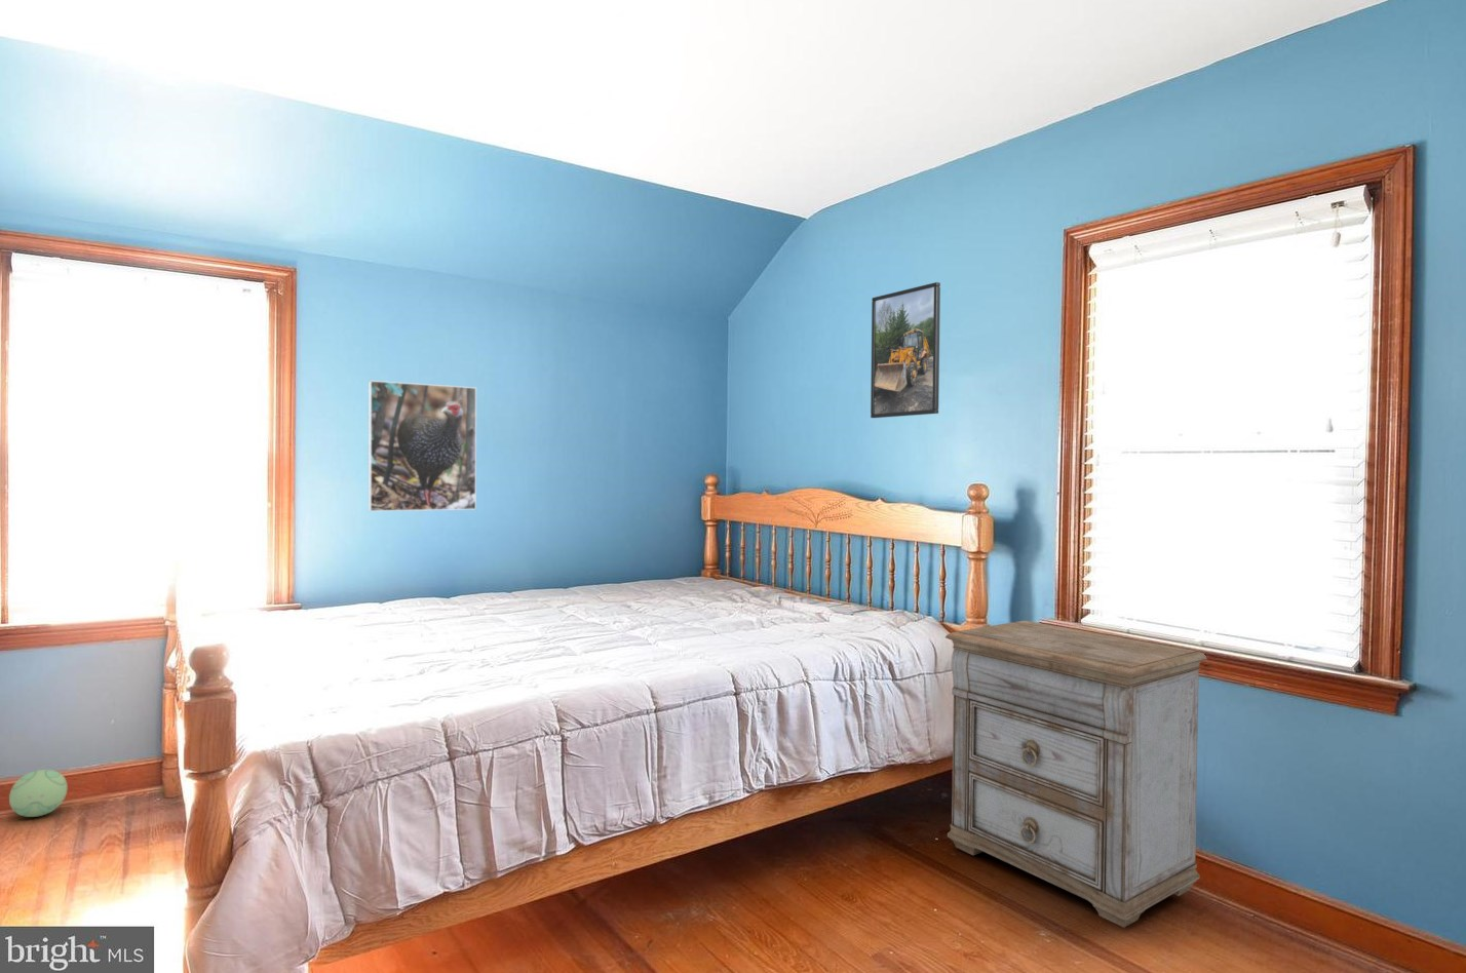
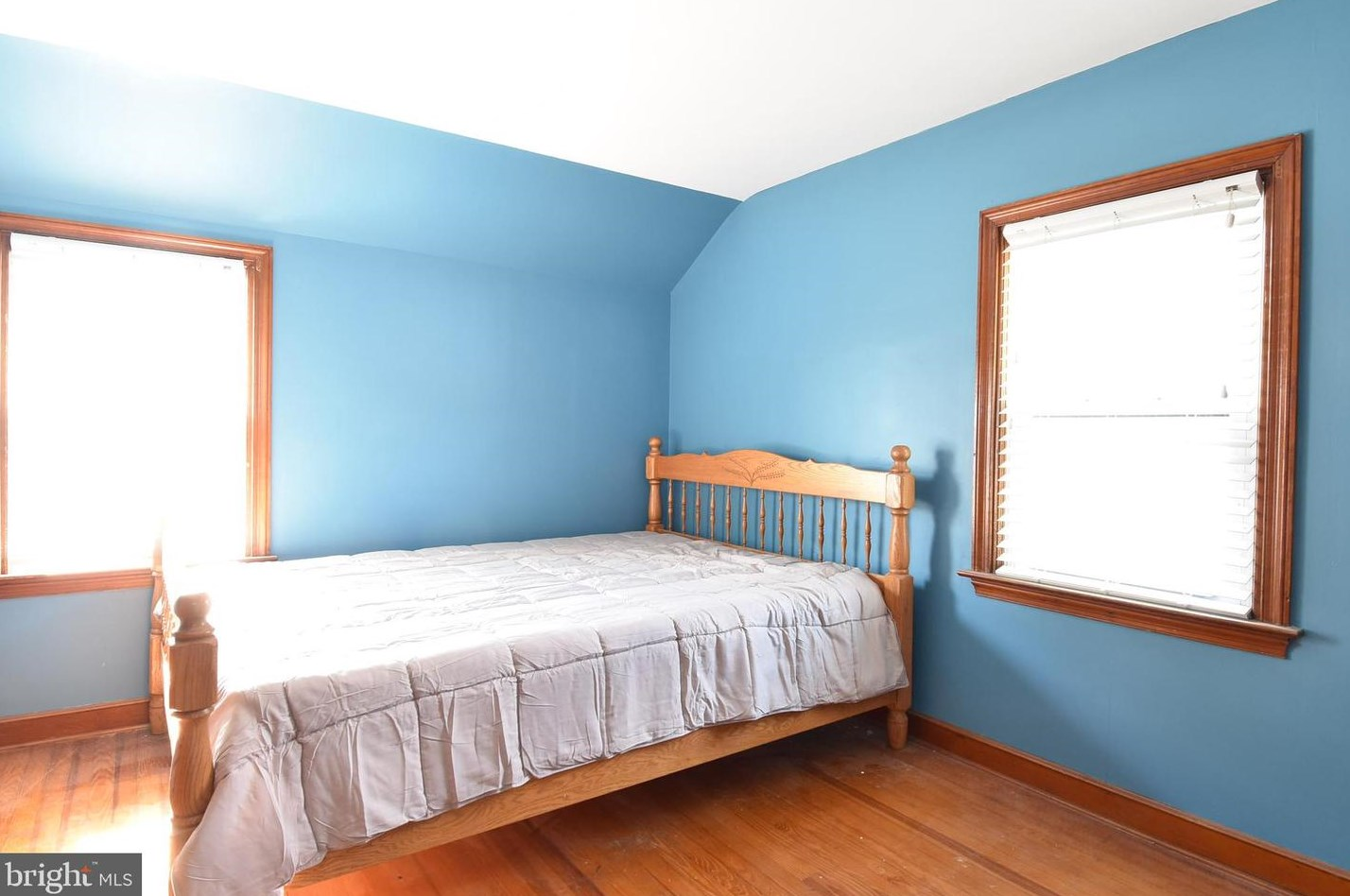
- nightstand [945,620,1209,928]
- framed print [870,281,941,419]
- plush toy [9,769,68,818]
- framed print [367,380,478,513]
